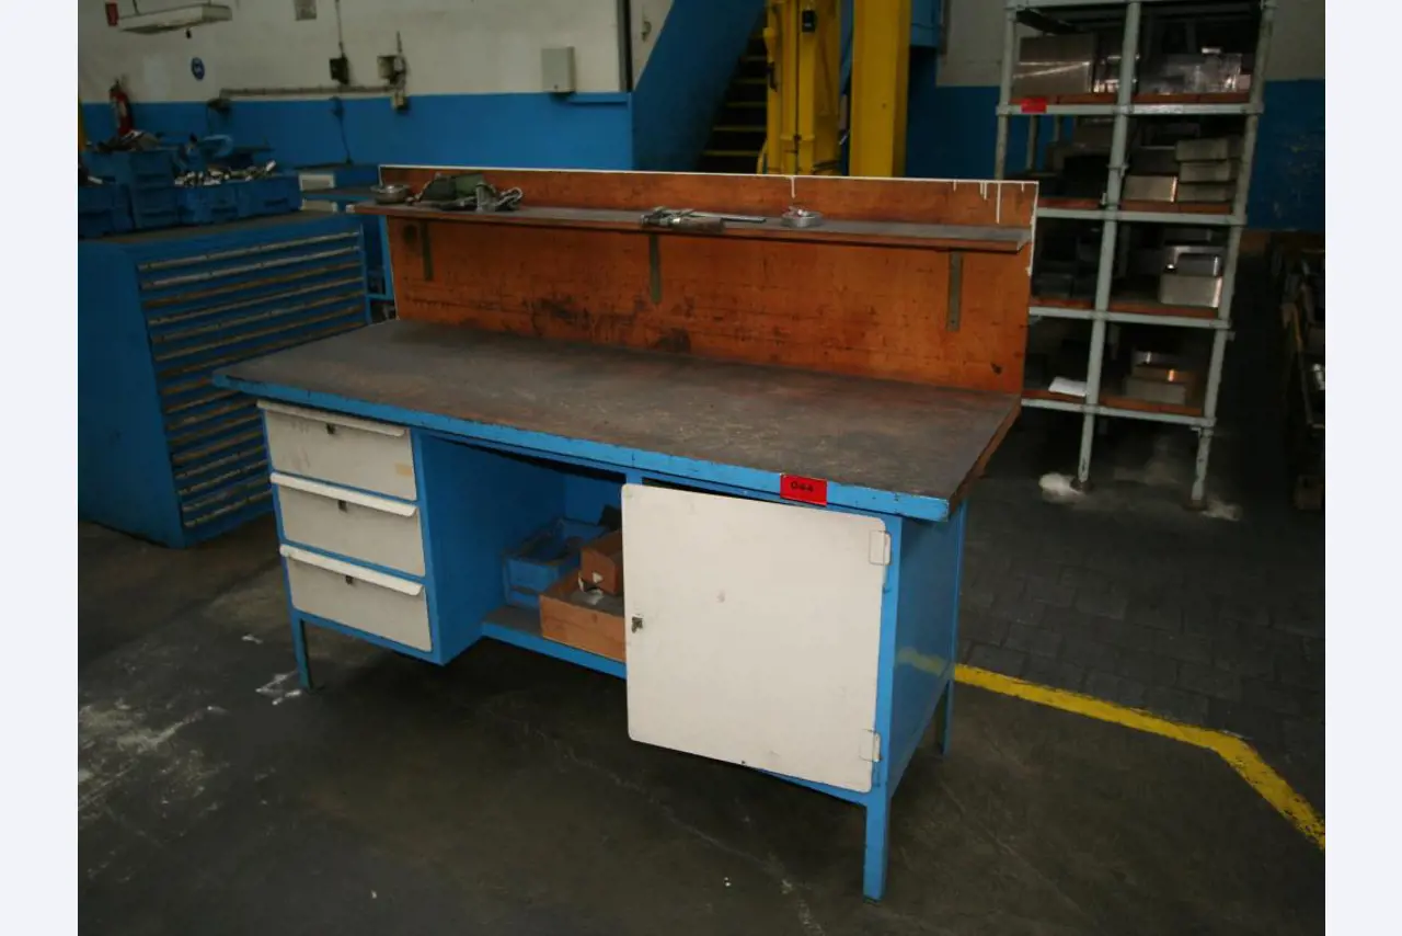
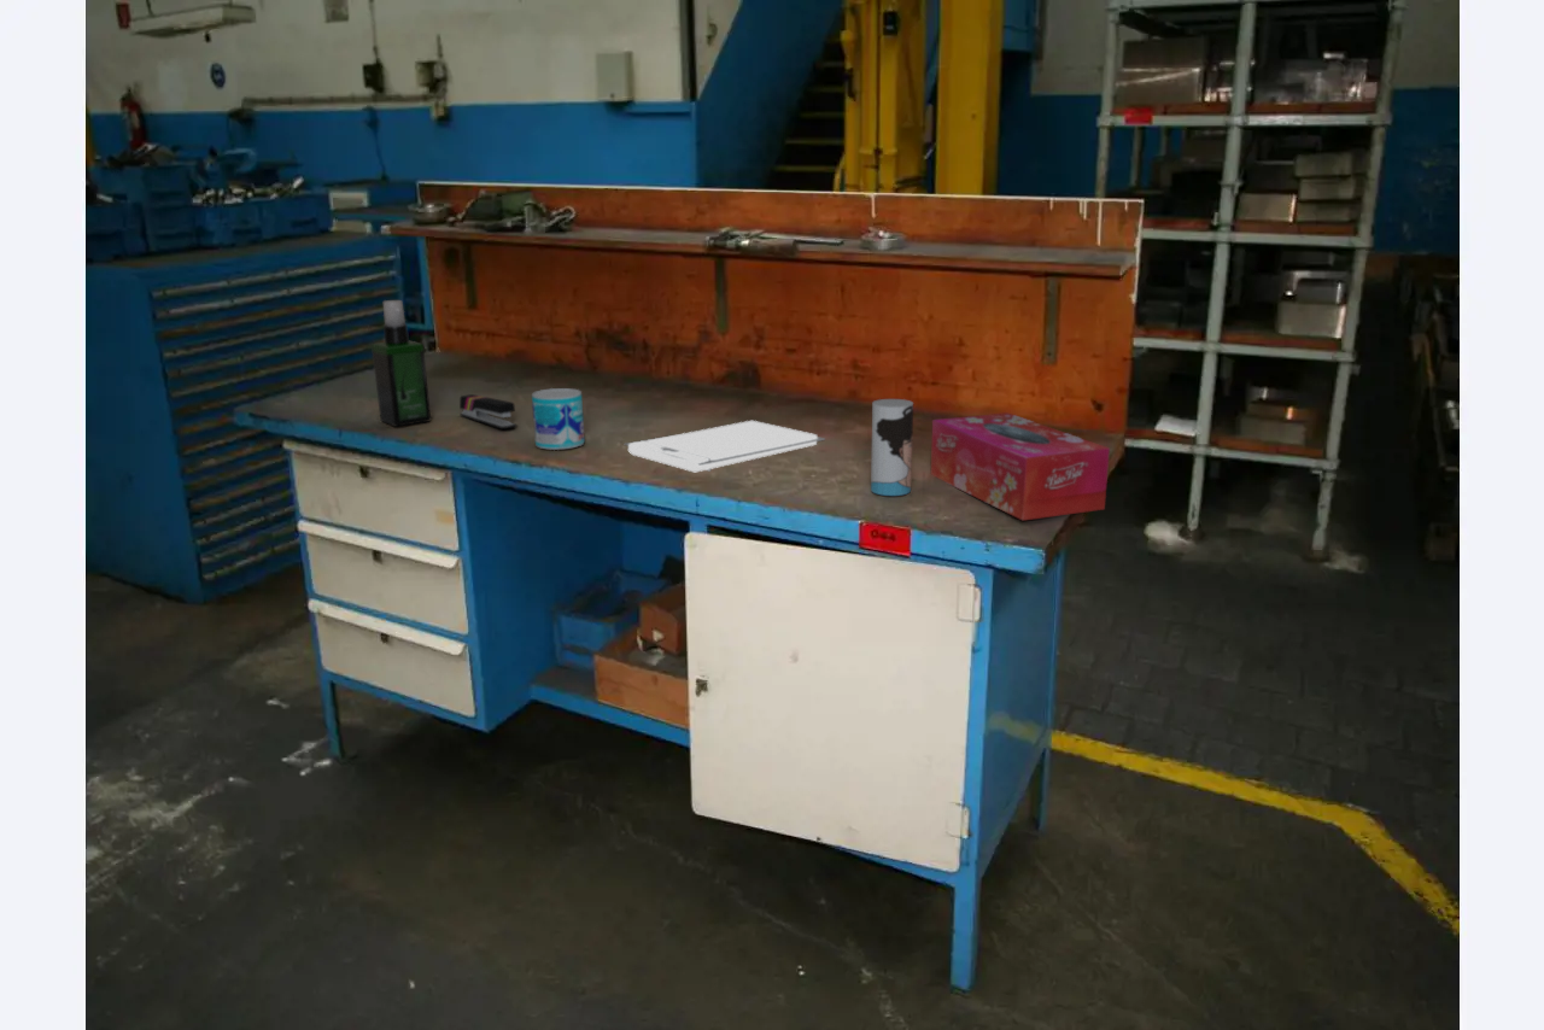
+ can [531,387,586,451]
+ clipboard [624,420,826,473]
+ tissue box [930,411,1111,521]
+ spray bottle [370,299,432,428]
+ cup [870,398,914,497]
+ stapler [458,393,519,431]
